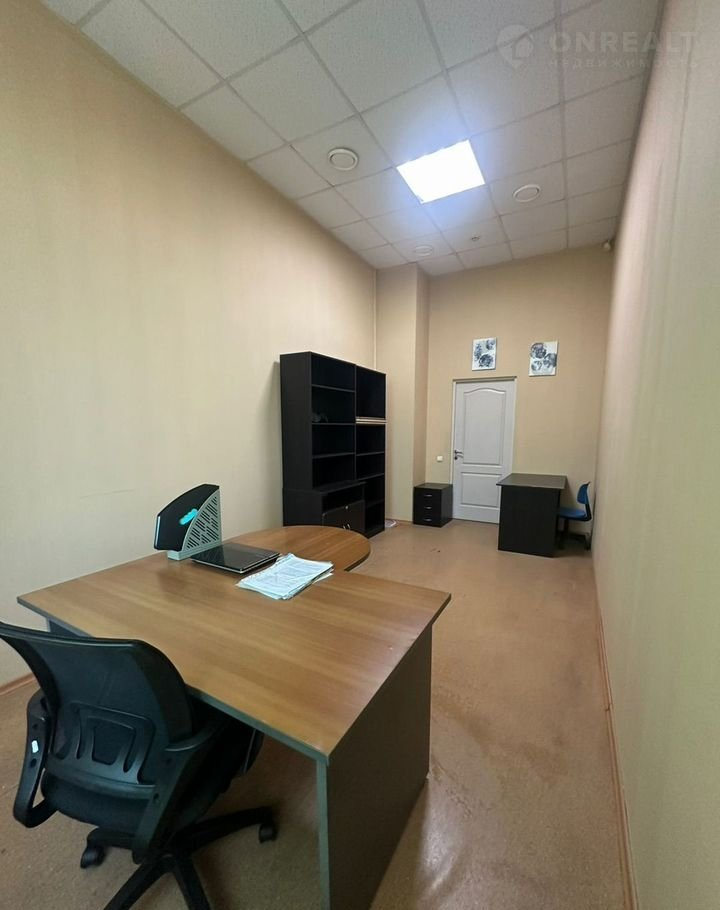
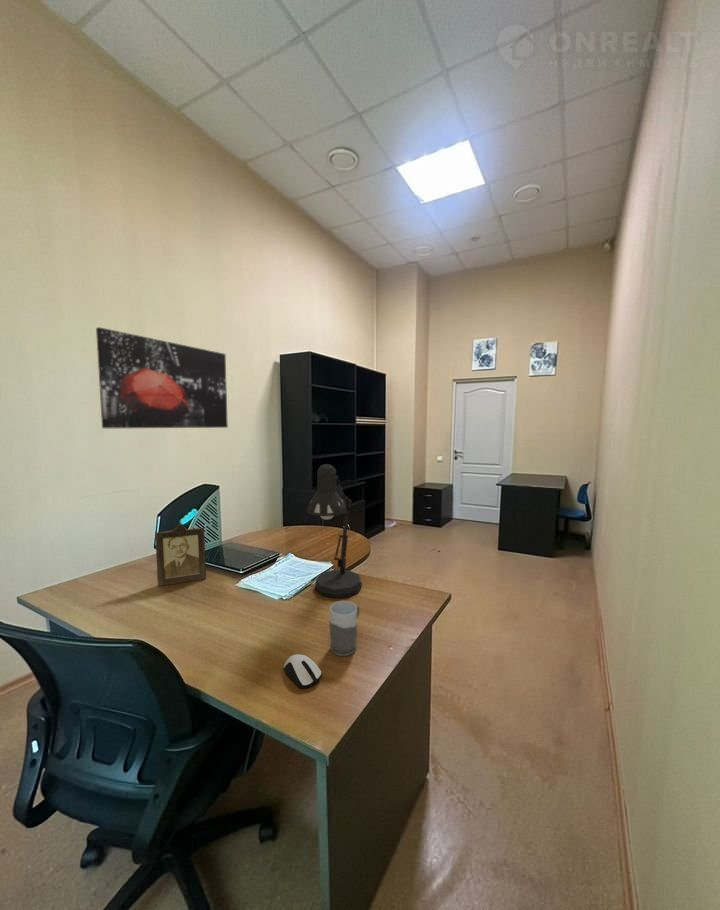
+ mug [328,600,360,657]
+ wall art [95,326,229,429]
+ desk lamp [306,463,363,599]
+ photo frame [154,523,207,587]
+ computer mouse [283,653,322,689]
